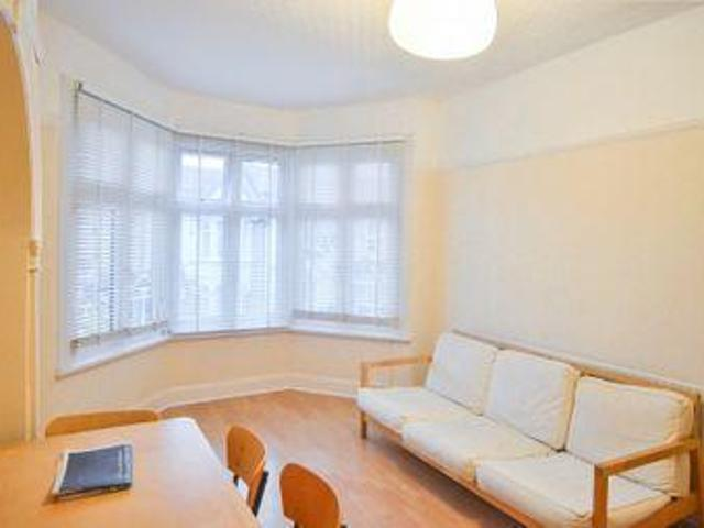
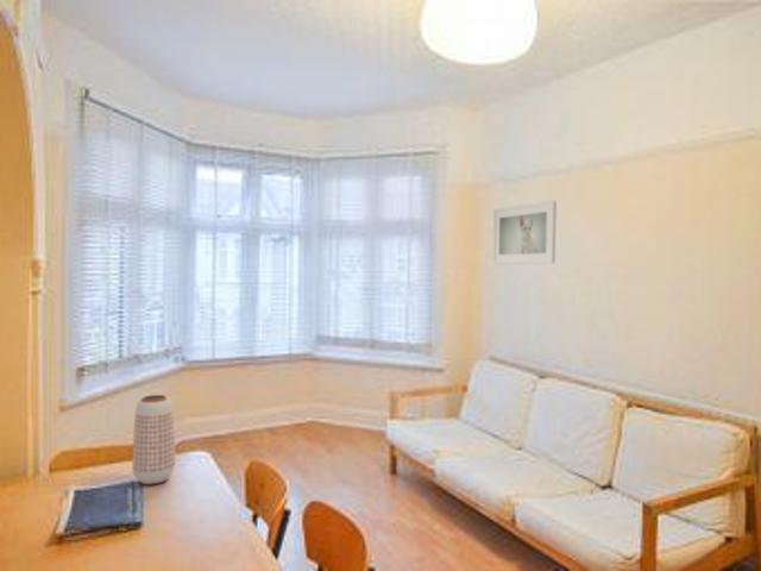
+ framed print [491,200,558,265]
+ planter [131,394,176,487]
